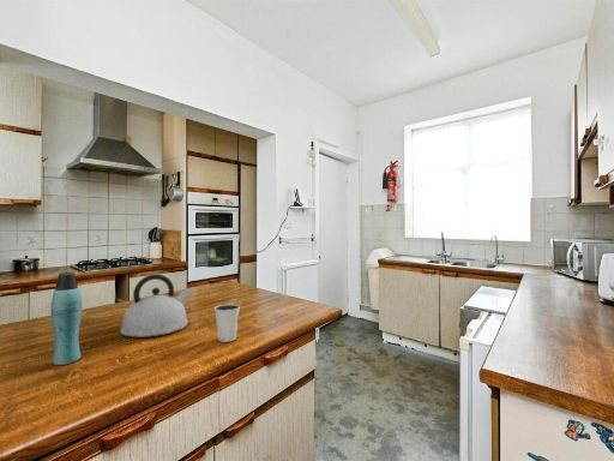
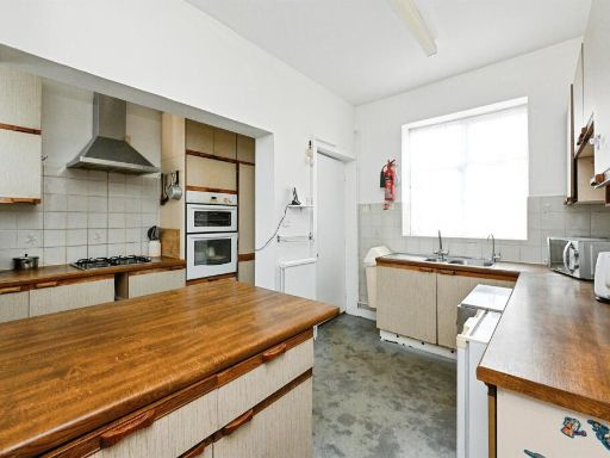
- kettle [119,273,194,339]
- dixie cup [213,303,241,343]
- bottle [49,271,83,366]
